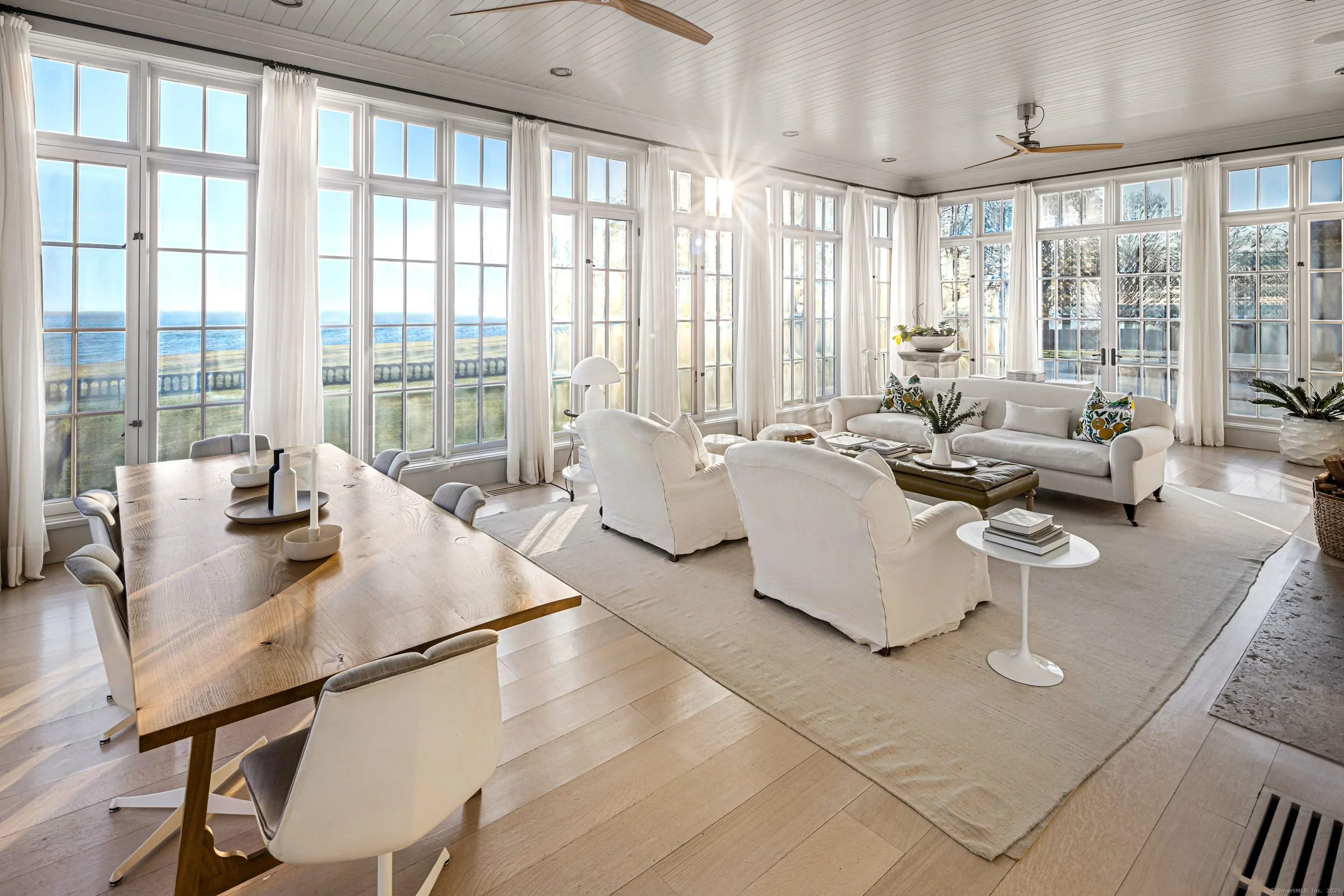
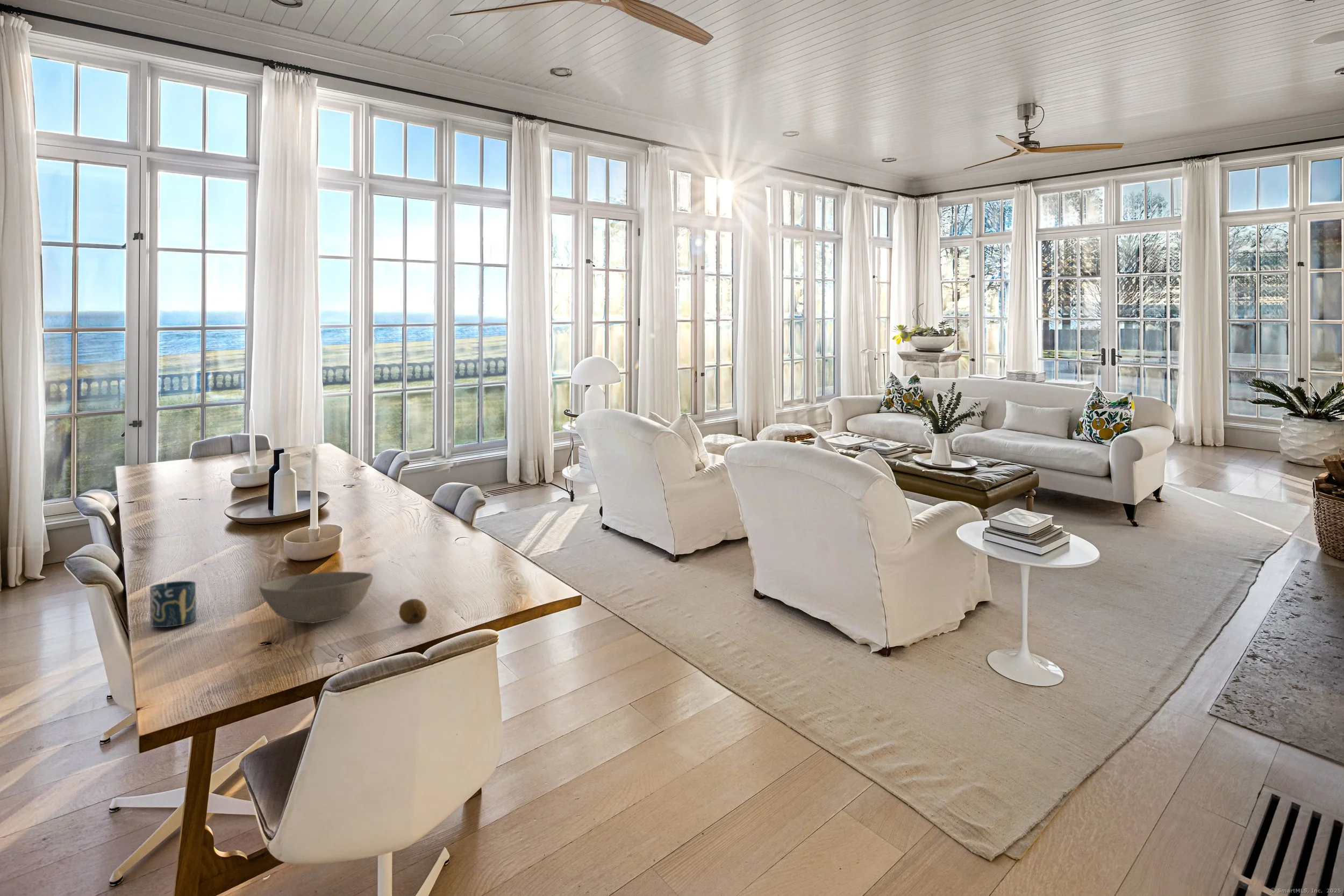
+ fruit [398,598,427,626]
+ cup [149,580,197,628]
+ bowl [259,571,374,623]
